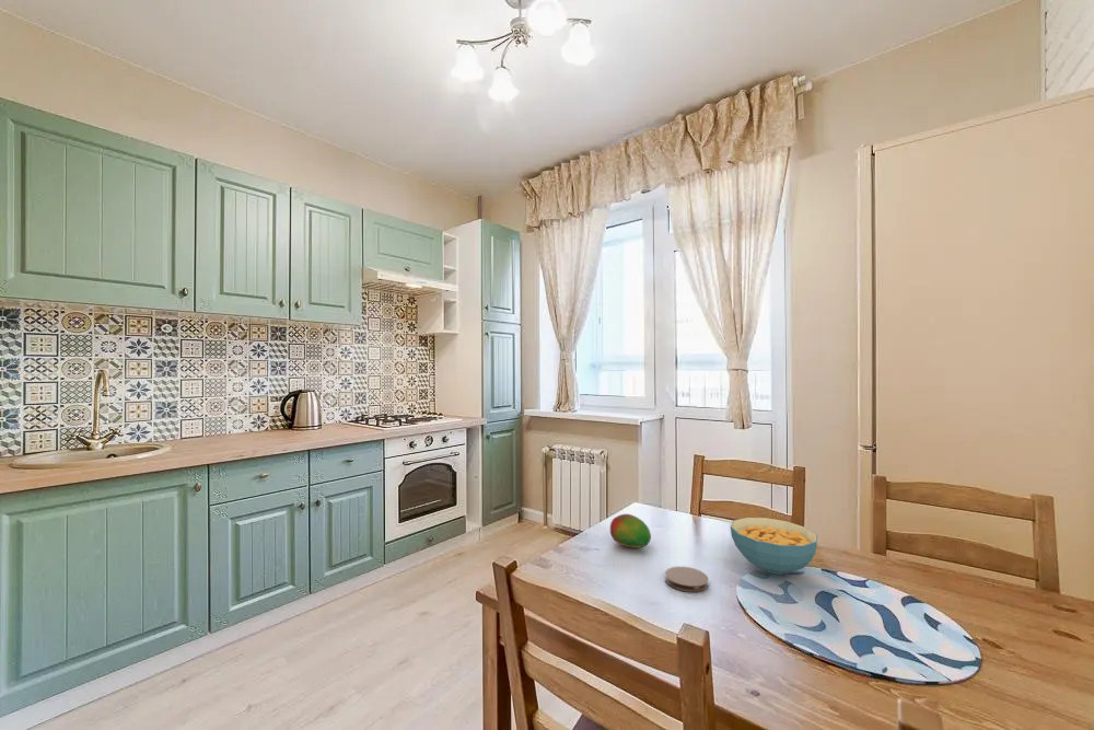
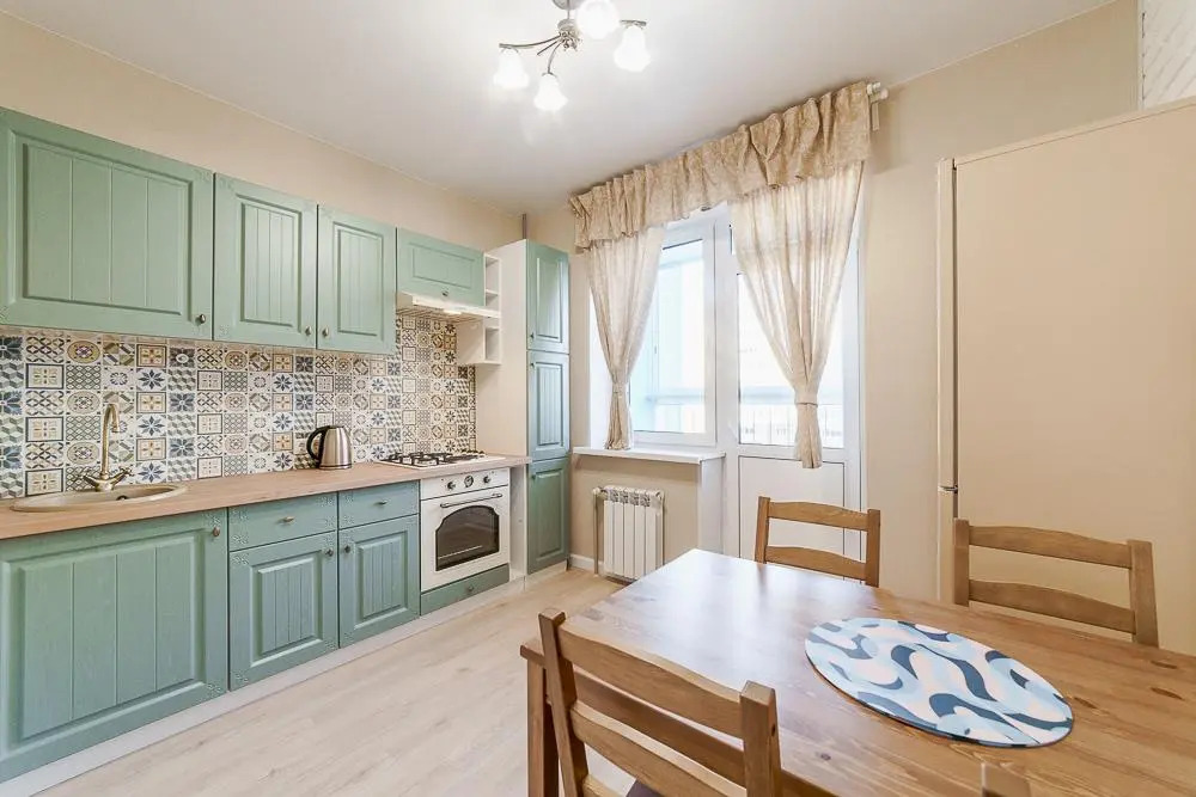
- coaster [664,566,710,593]
- cereal bowl [730,517,818,576]
- fruit [609,513,652,549]
